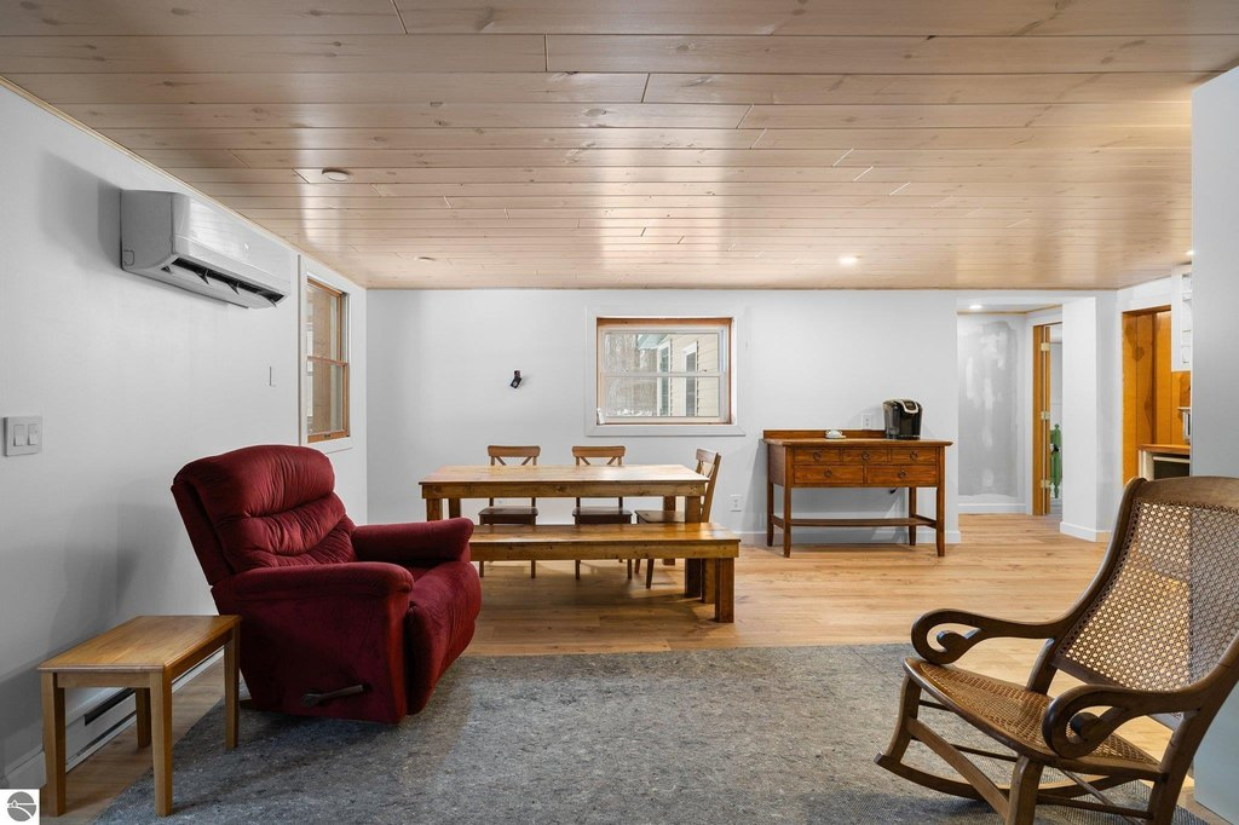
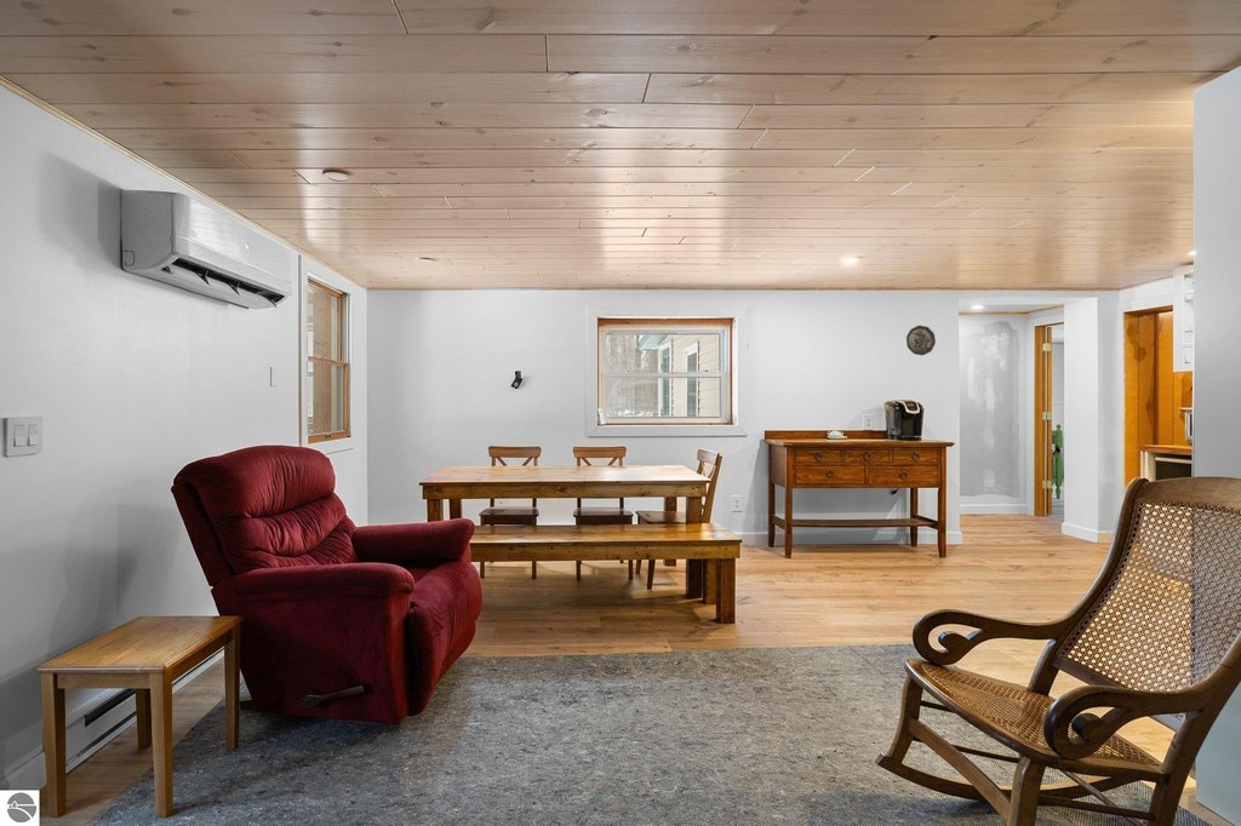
+ decorative plate [905,325,937,356]
